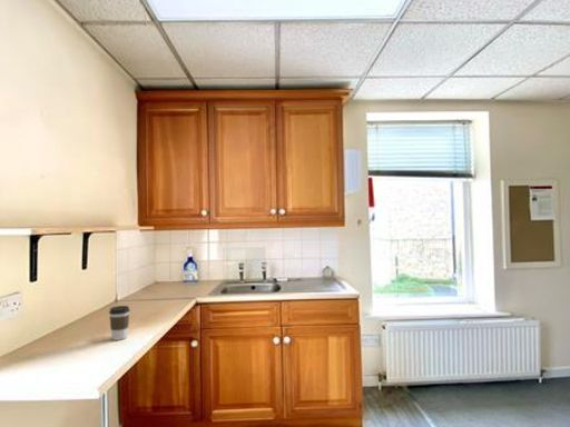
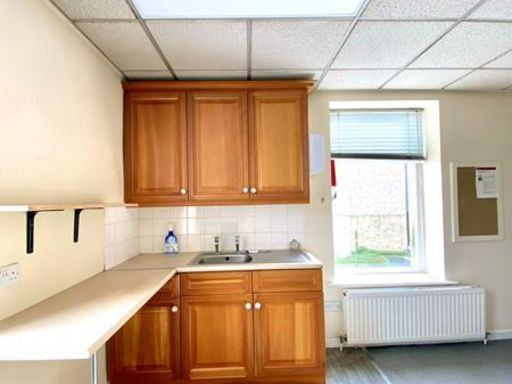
- coffee cup [108,305,131,341]
